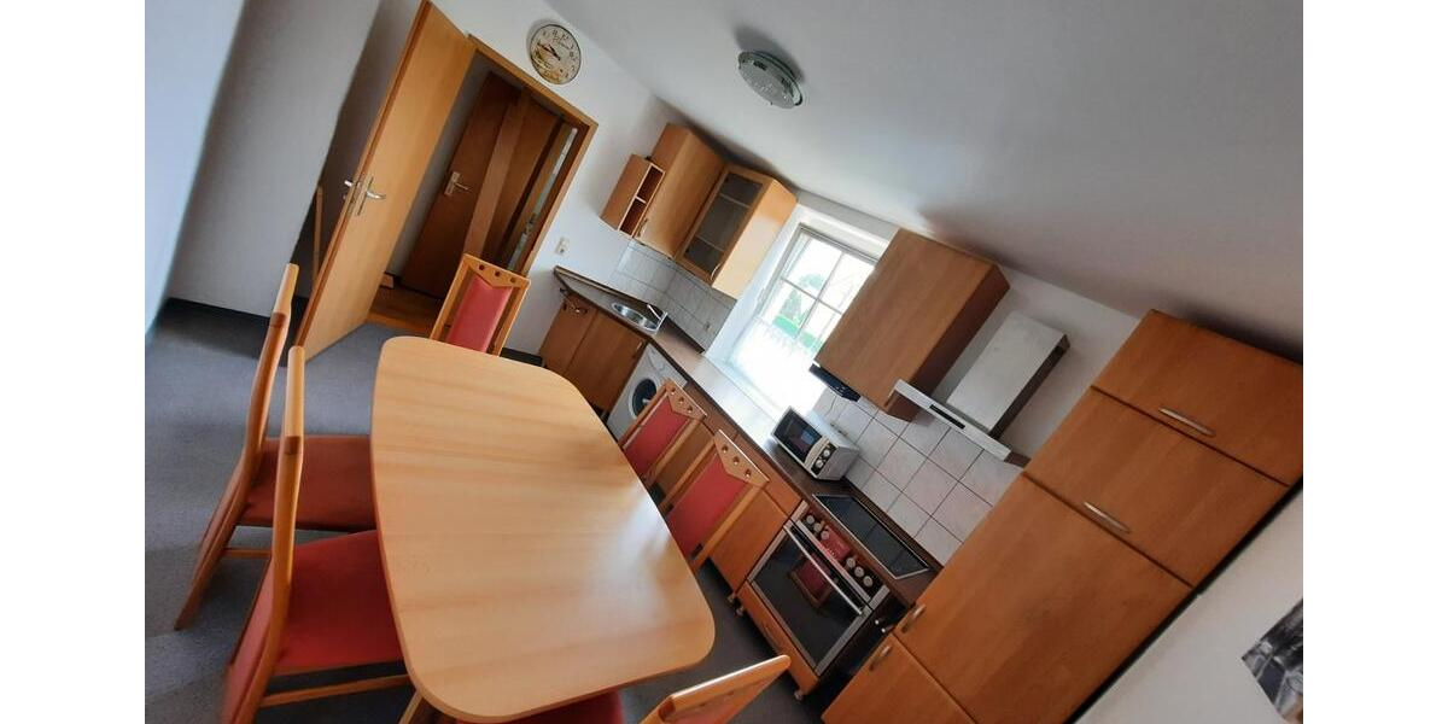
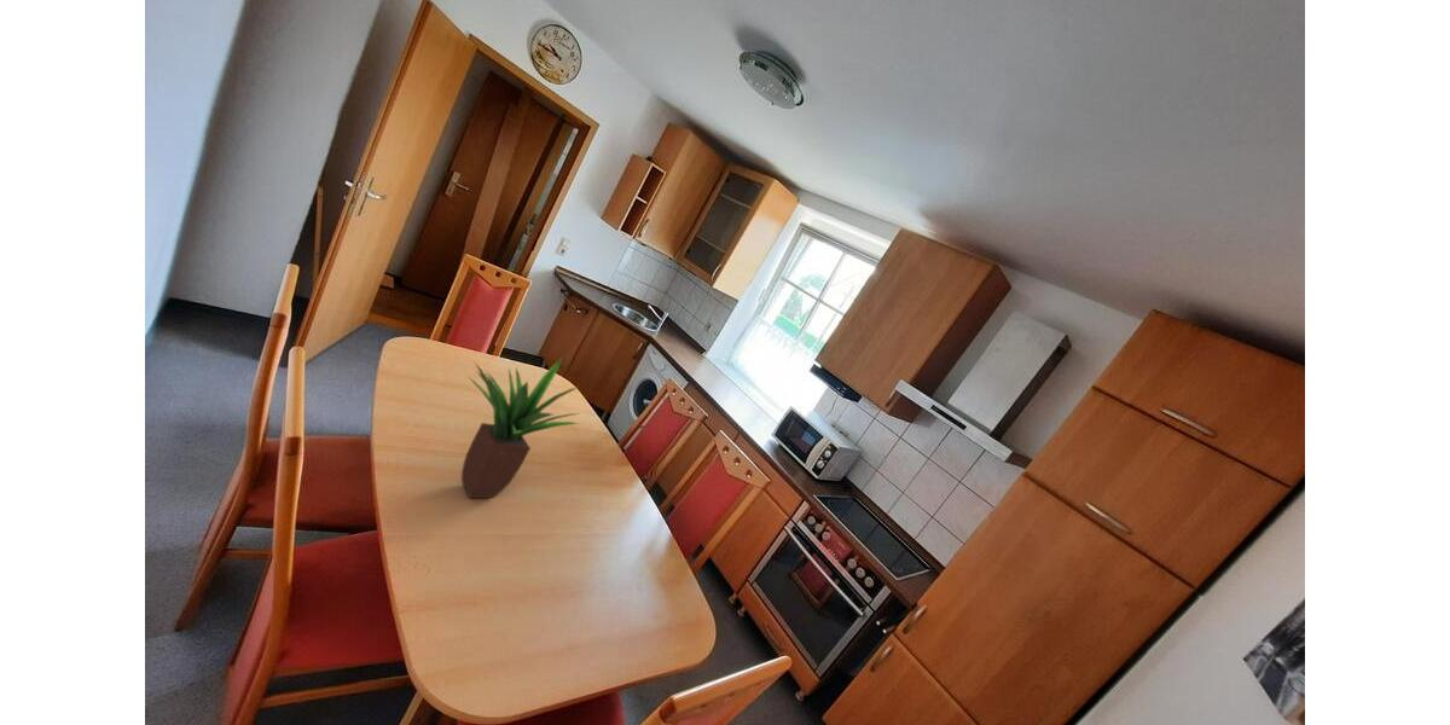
+ potted plant [460,356,580,499]
